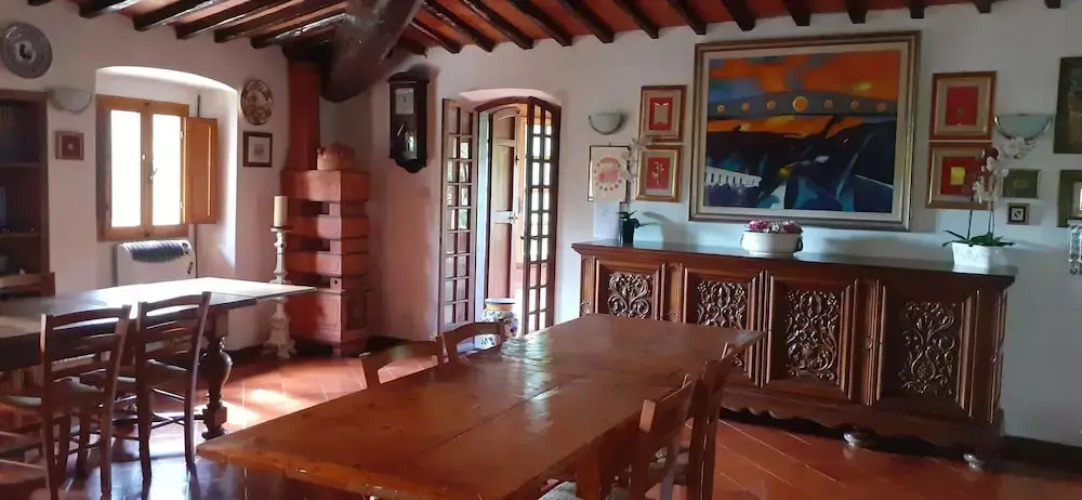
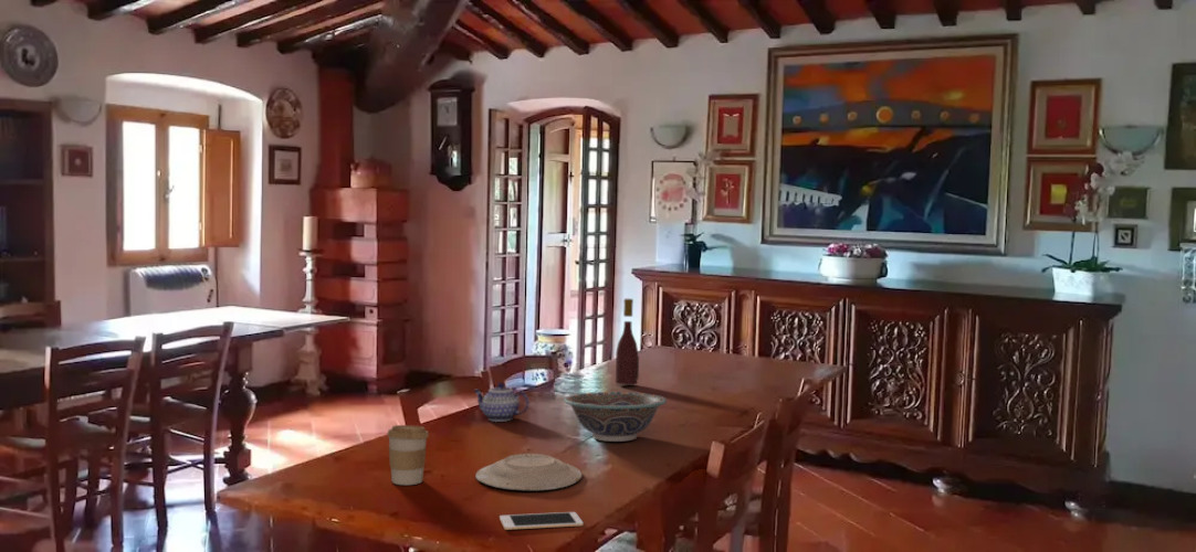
+ wine bottle [615,298,640,385]
+ decorative bowl [563,391,668,443]
+ plate [474,453,583,491]
+ coffee cup [386,424,430,486]
+ cell phone [499,511,585,531]
+ teapot [472,382,529,423]
